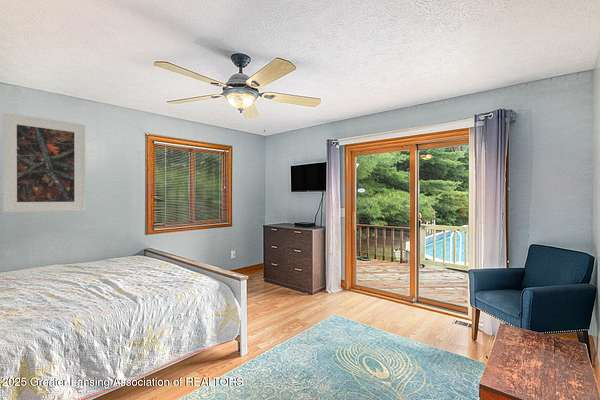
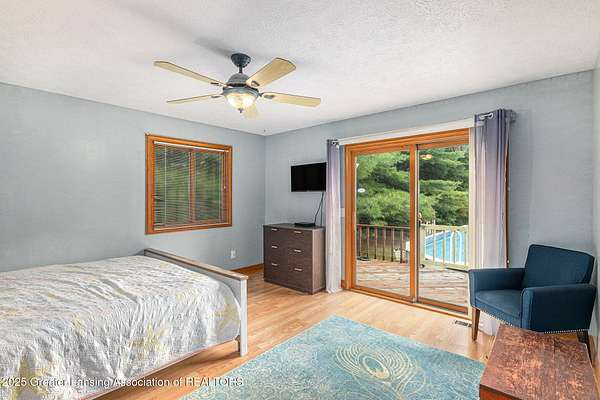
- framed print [2,112,86,213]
